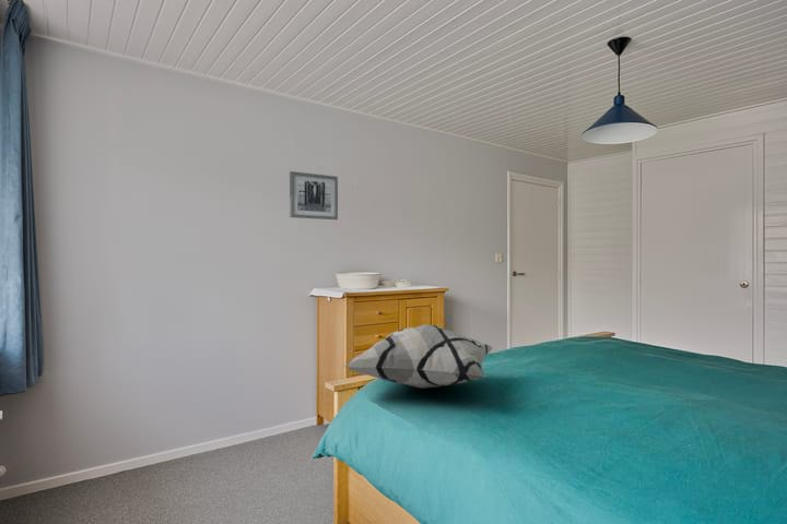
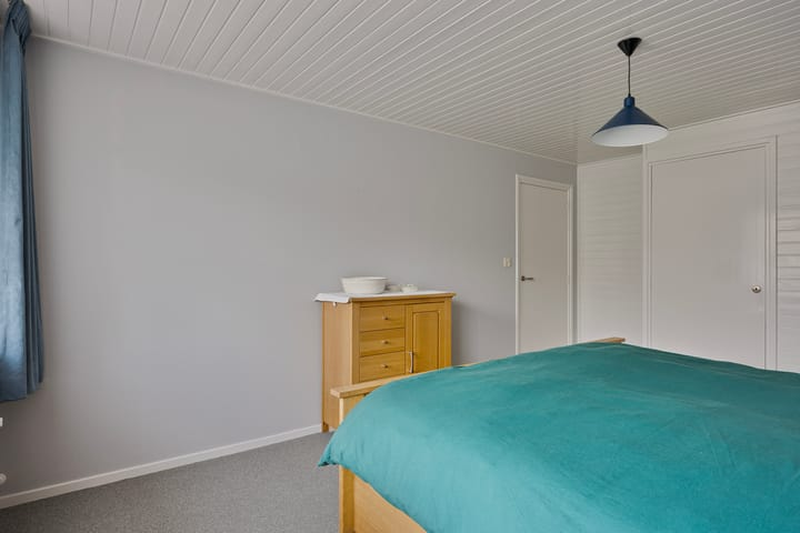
- wall art [289,170,339,221]
- decorative pillow [343,323,494,390]
